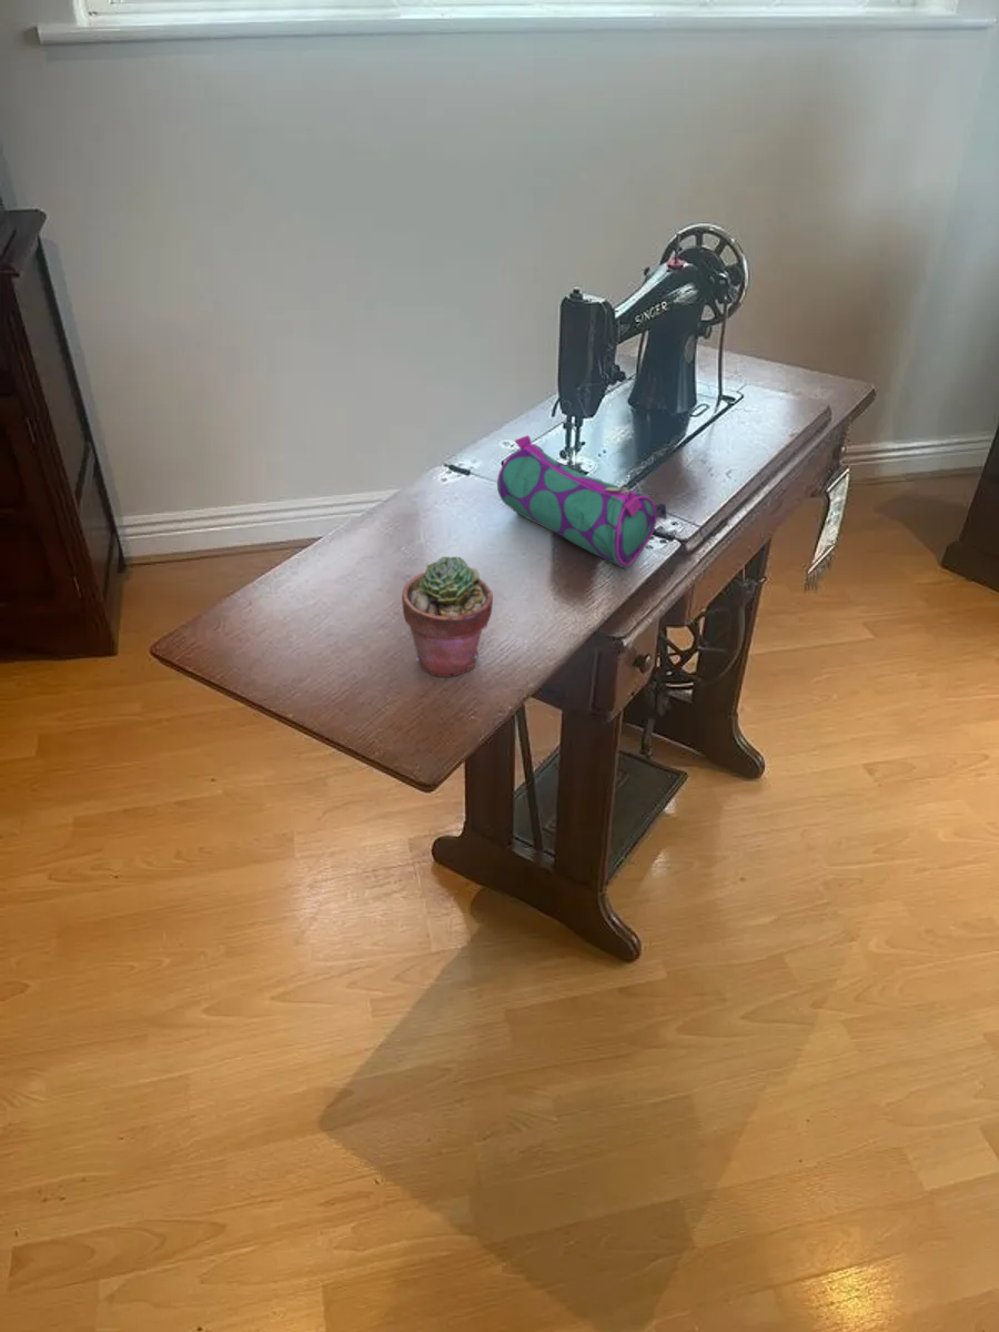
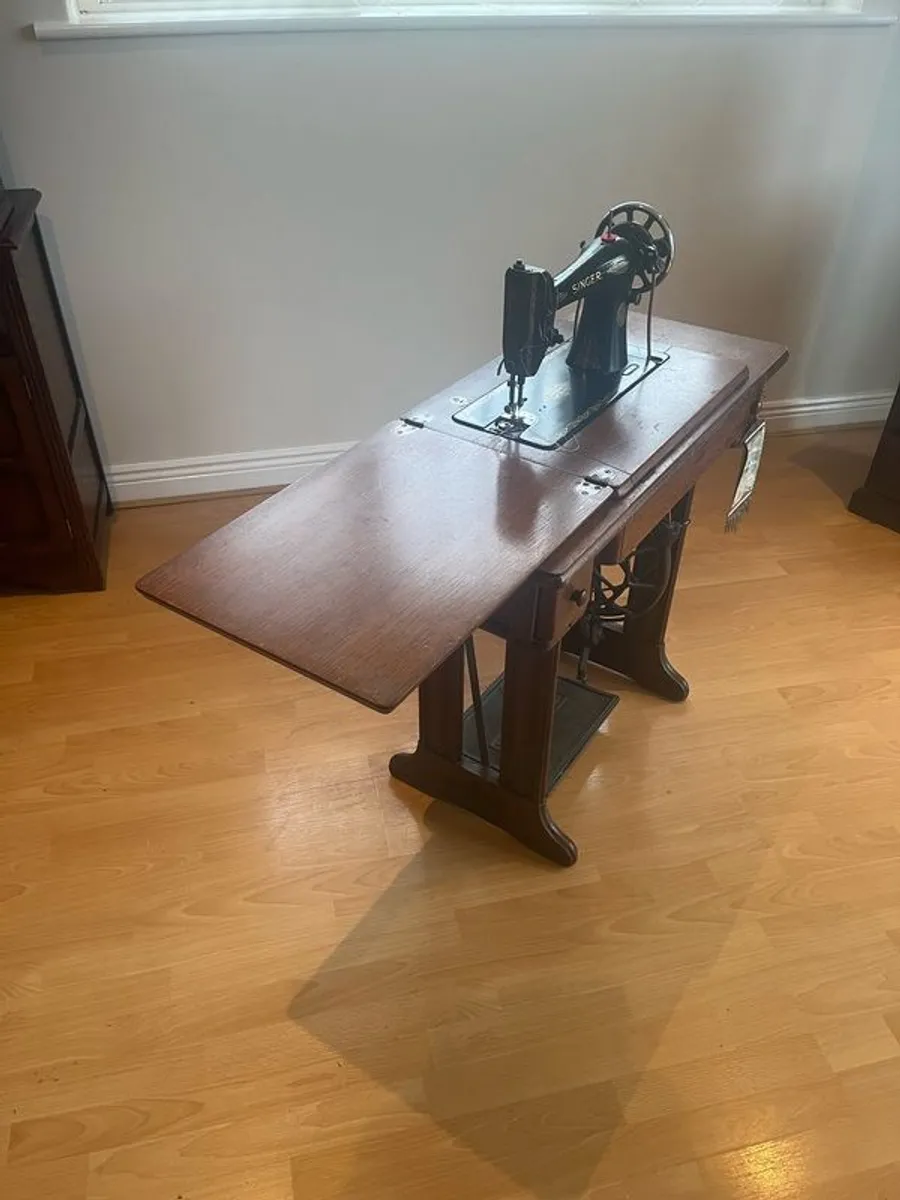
- potted succulent [401,556,494,678]
- pencil case [496,434,667,568]
